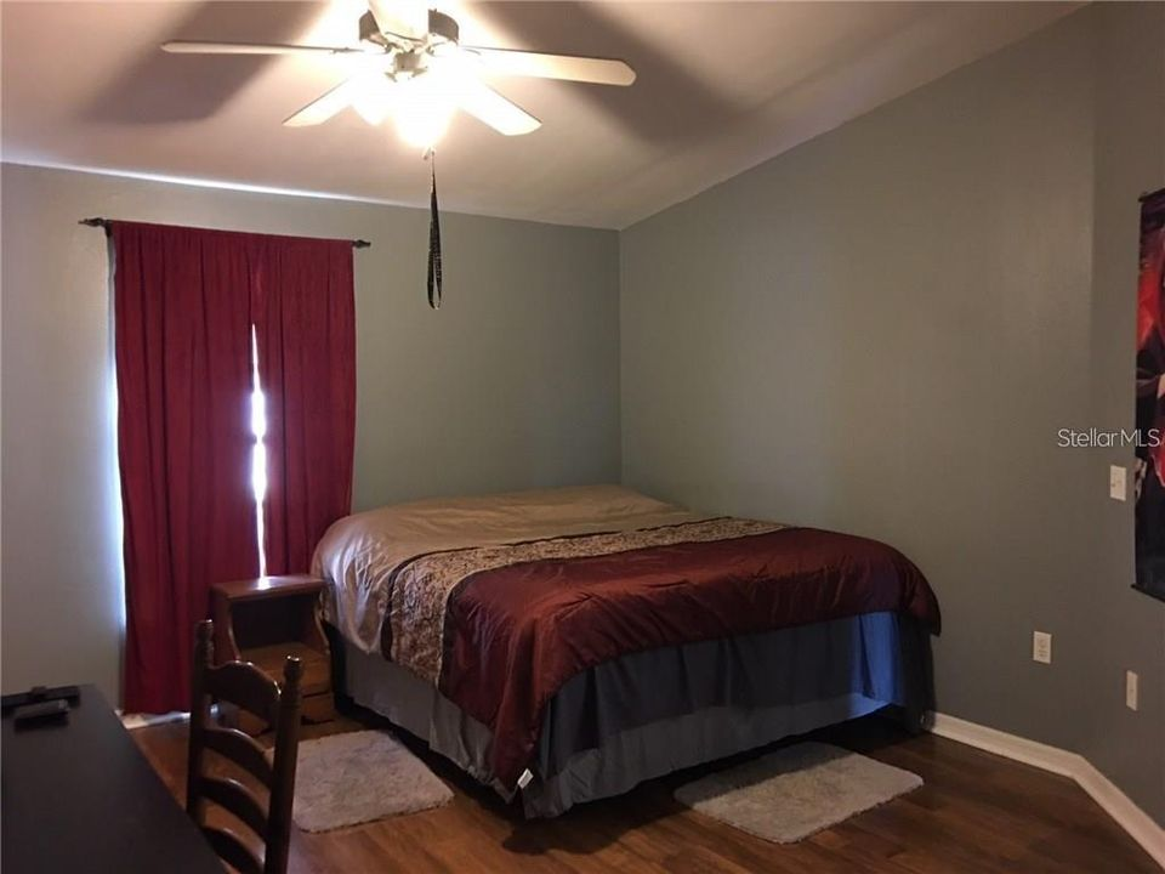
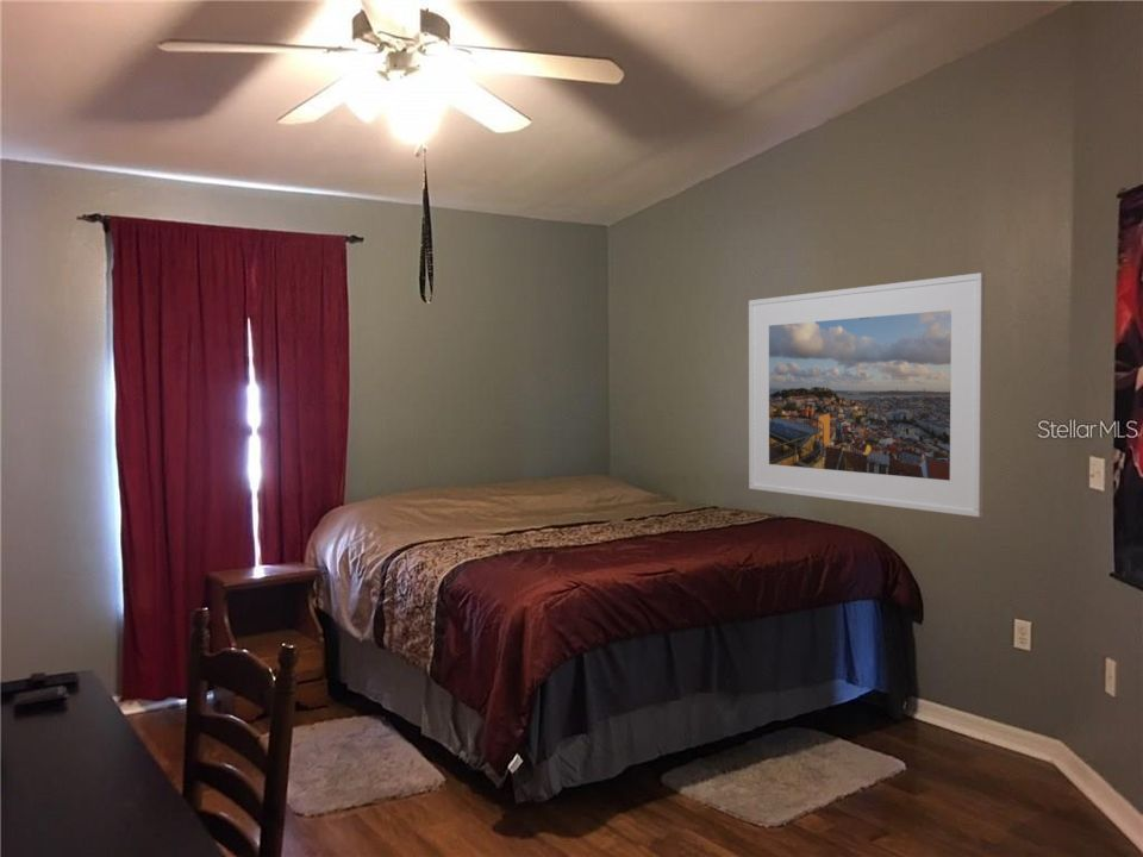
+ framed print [748,271,986,518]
